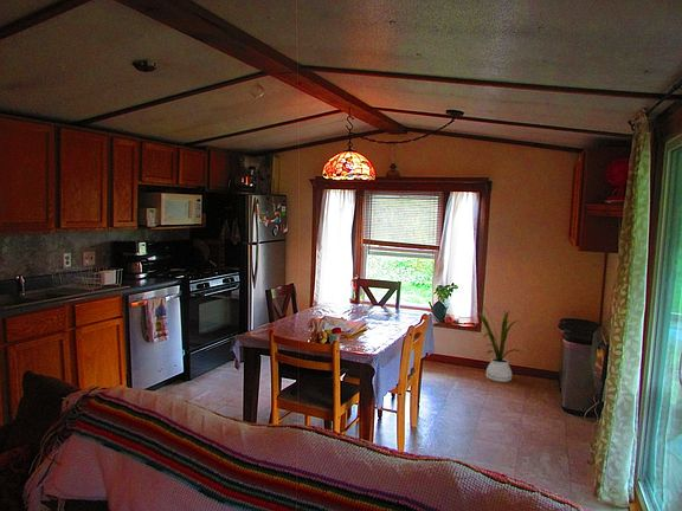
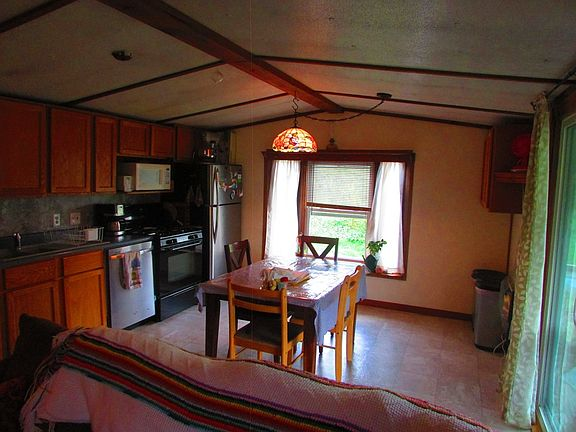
- house plant [474,300,522,383]
